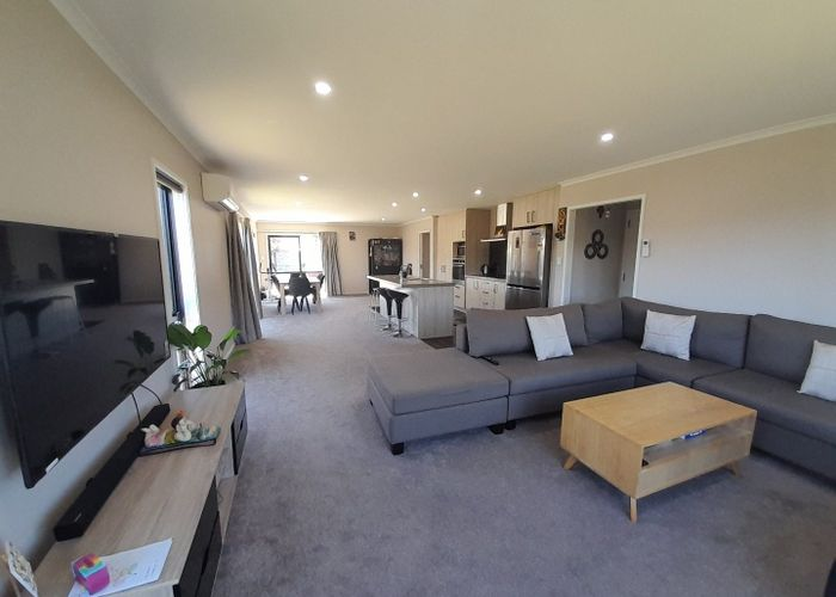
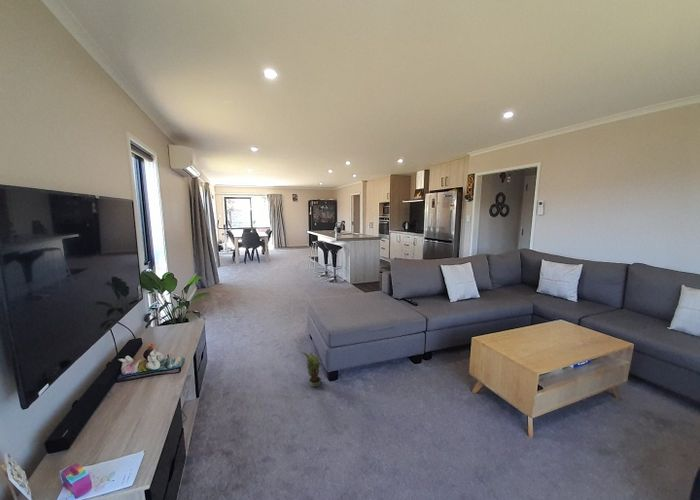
+ potted plant [299,350,324,388]
